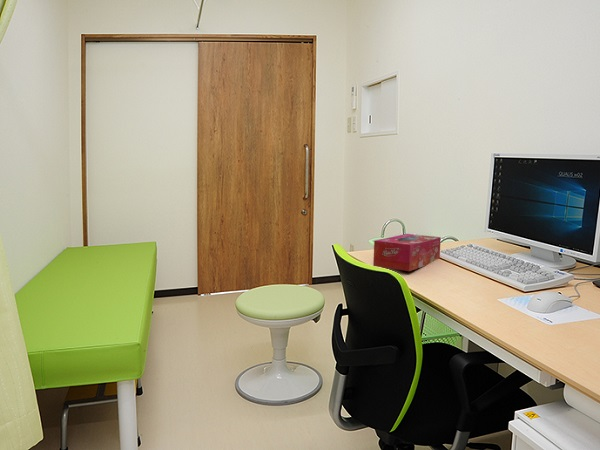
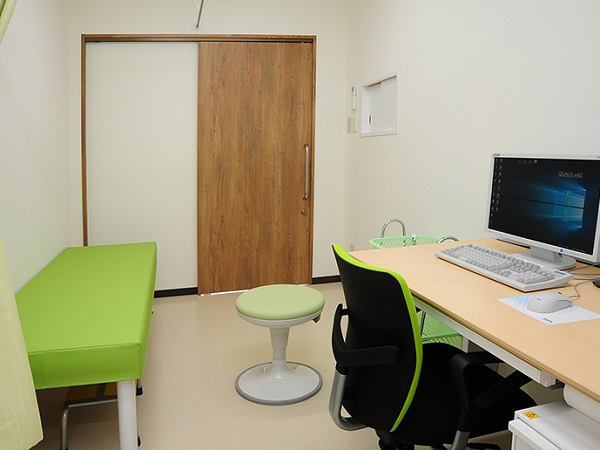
- tissue box [372,233,442,272]
